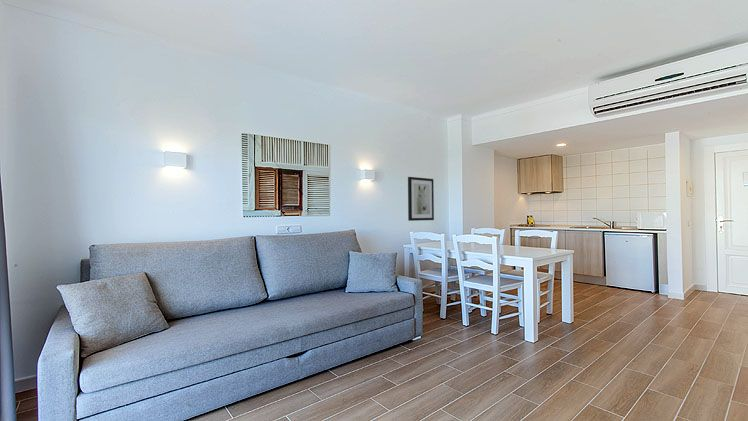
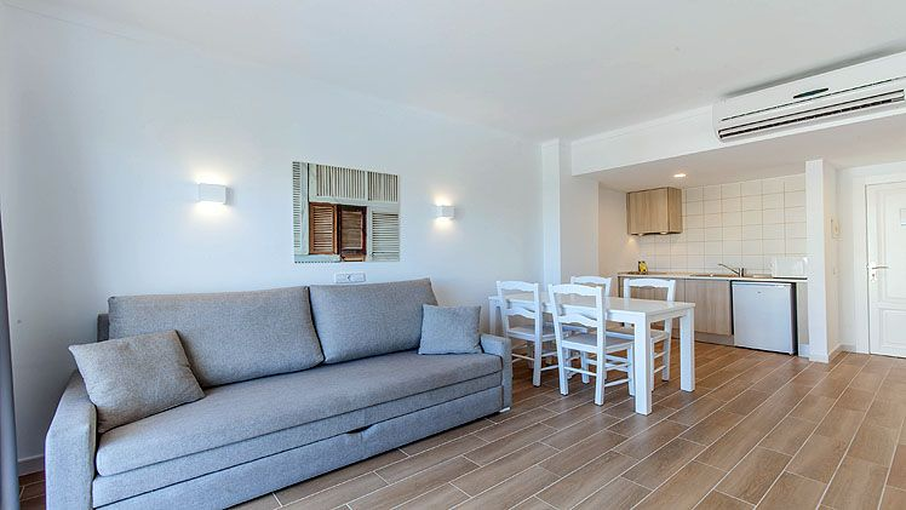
- wall art [407,176,435,222]
